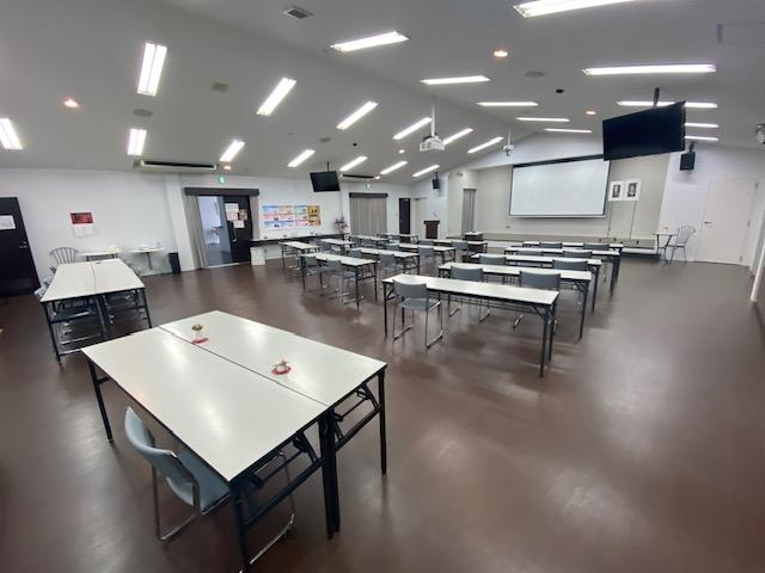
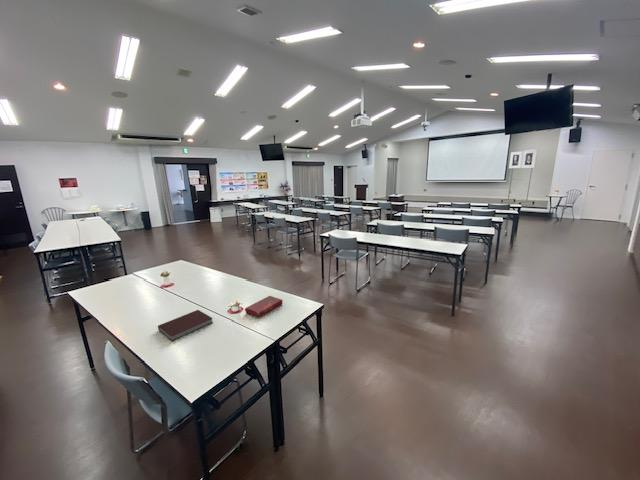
+ notebook [157,309,214,342]
+ book [244,295,284,319]
